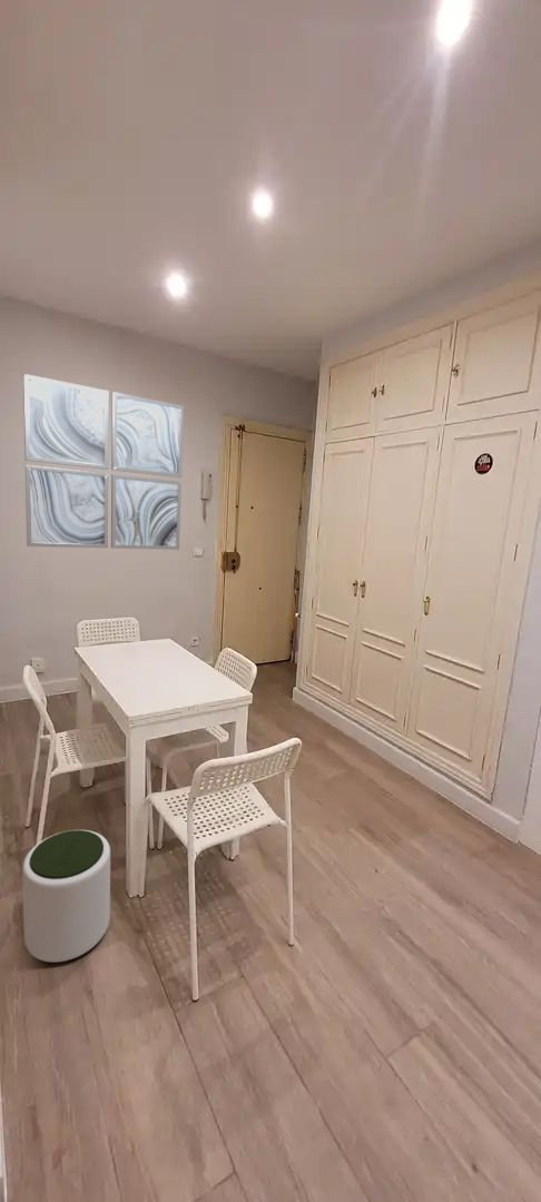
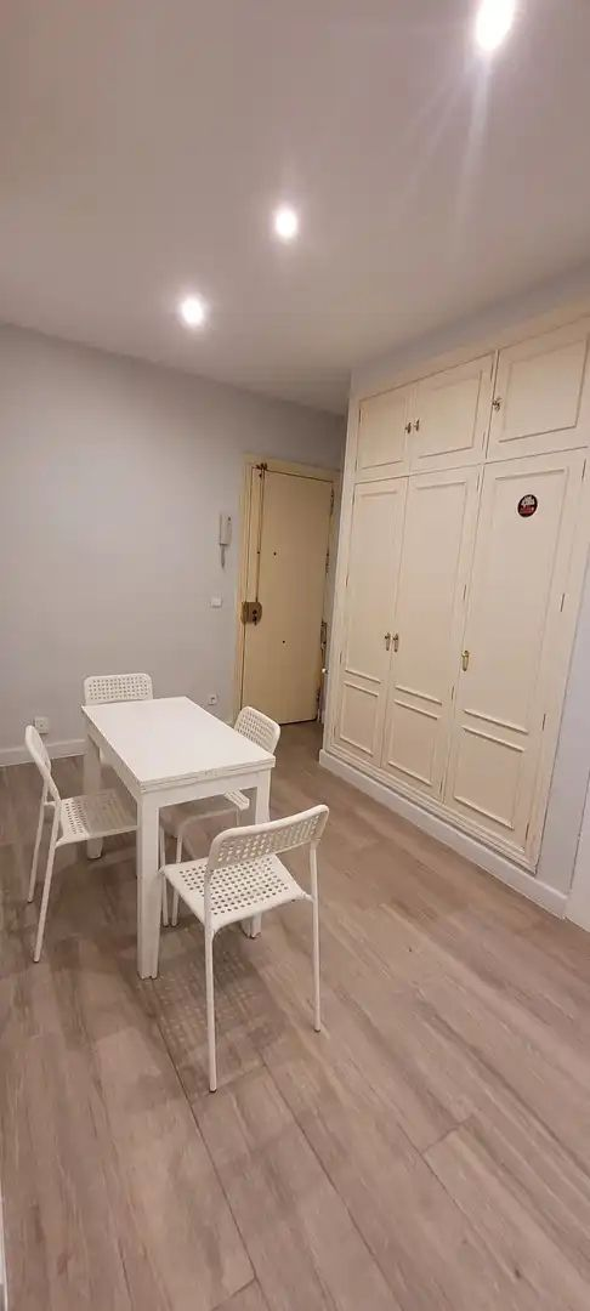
- plant pot [21,829,111,963]
- wall art [22,373,185,551]
